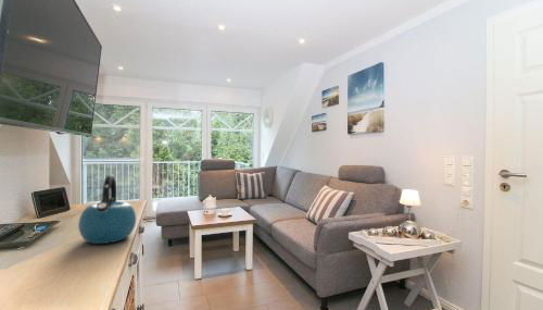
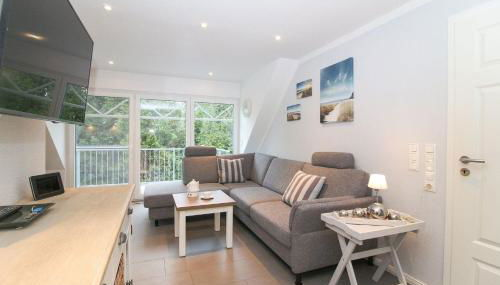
- kettle [77,174,137,245]
